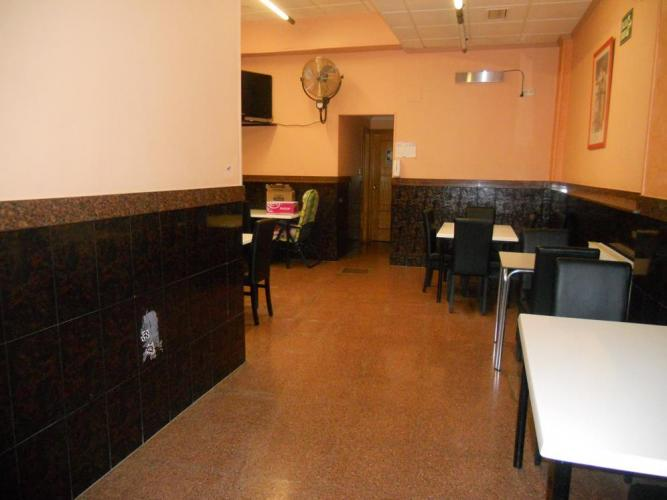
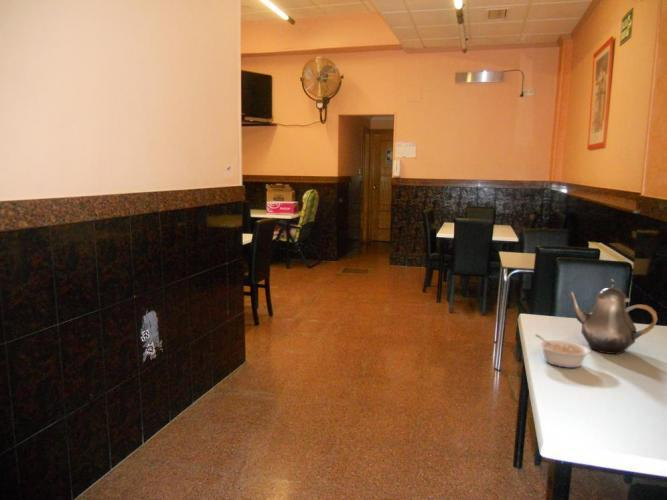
+ teapot [568,278,658,355]
+ legume [534,333,591,369]
